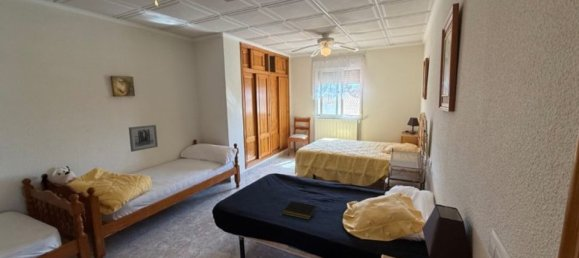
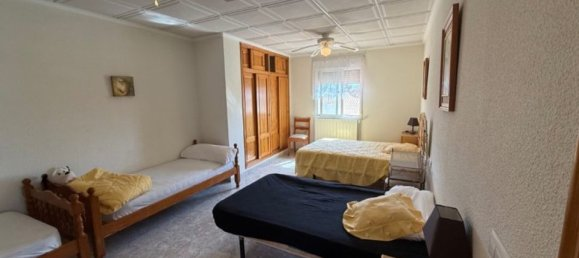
- notepad [281,200,317,221]
- wall art [128,124,159,153]
